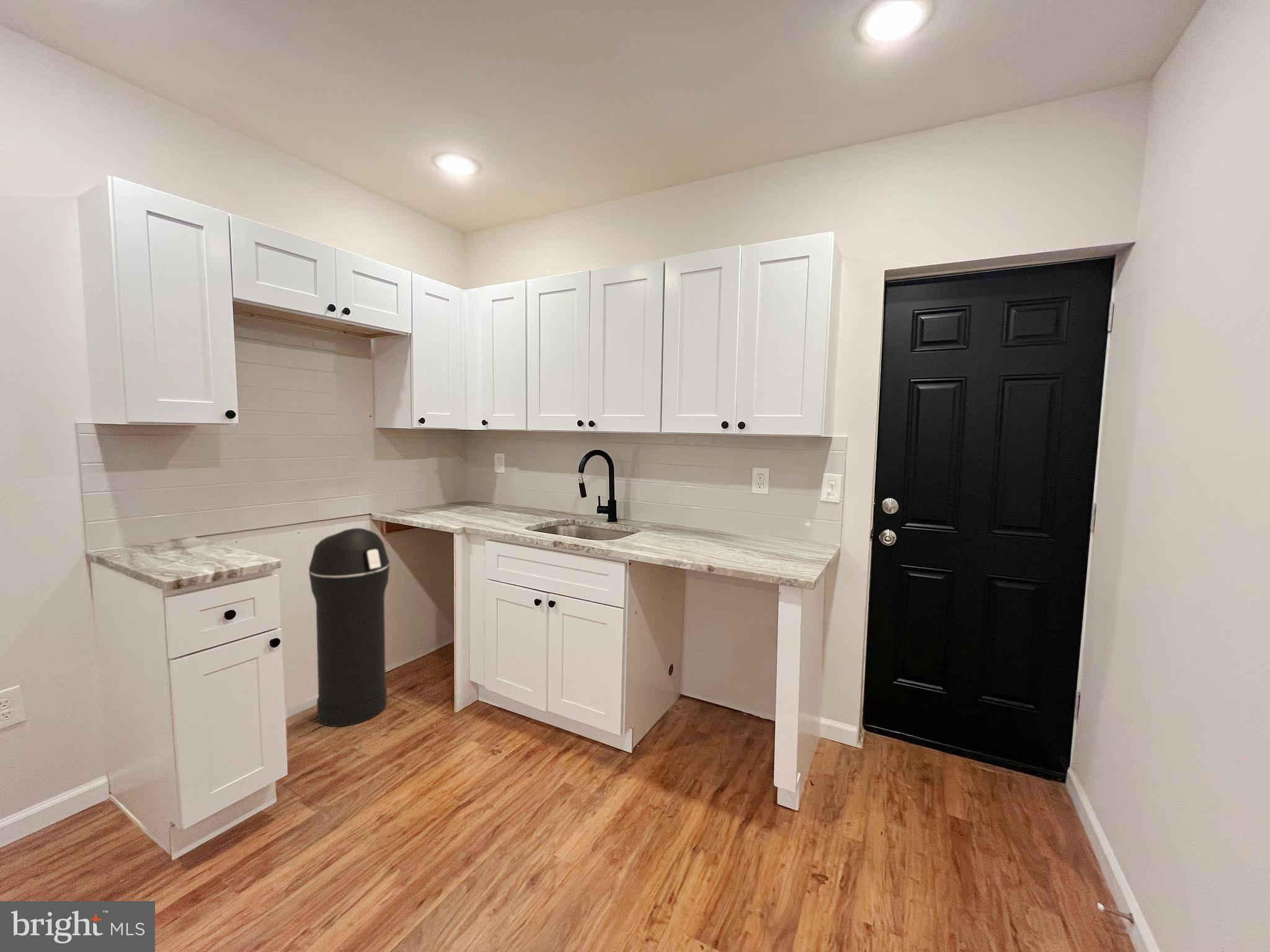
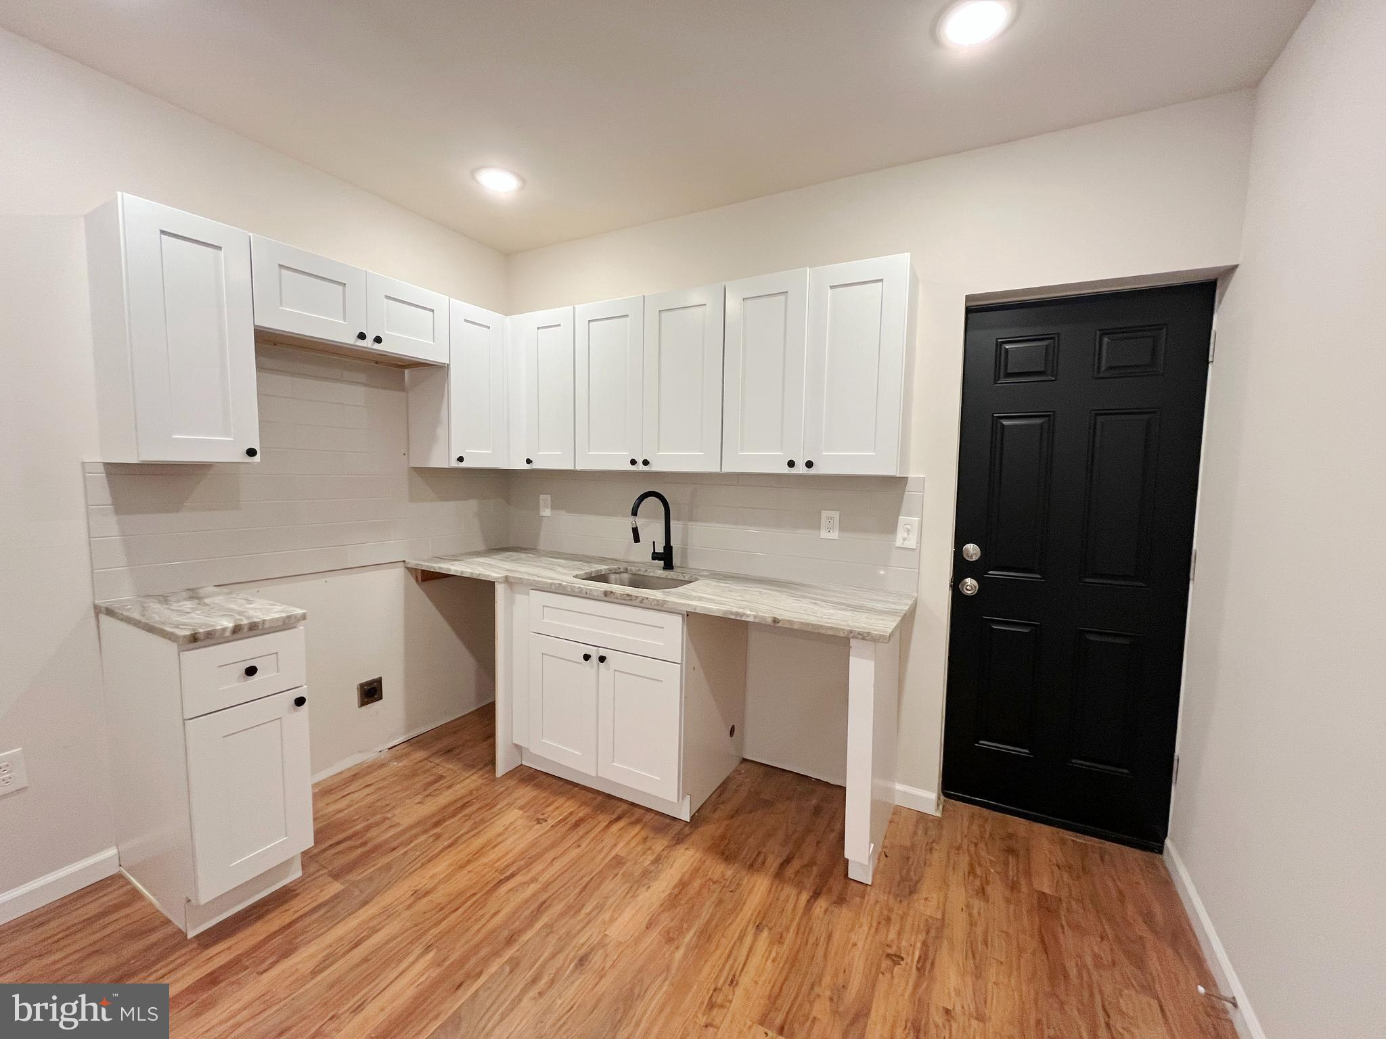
- trash can [308,527,390,727]
